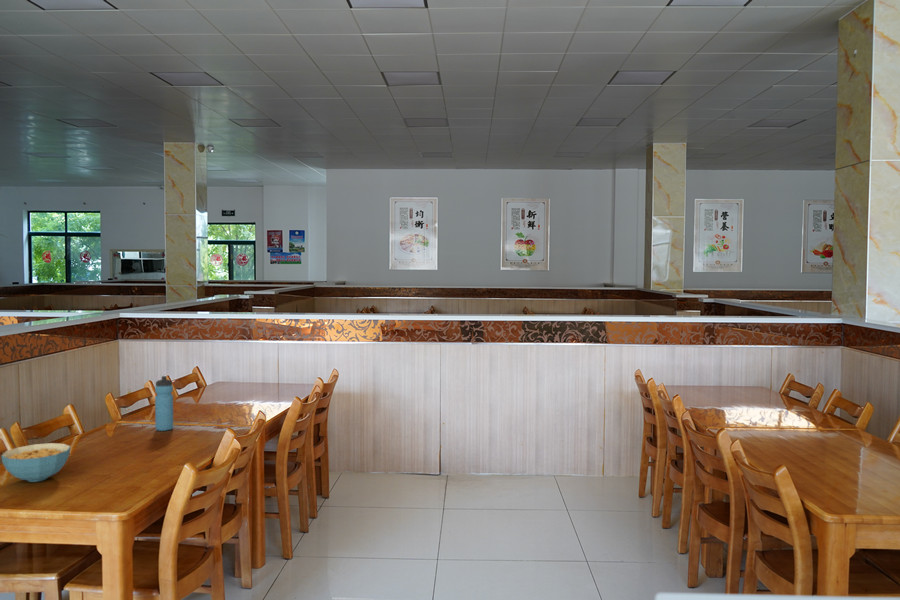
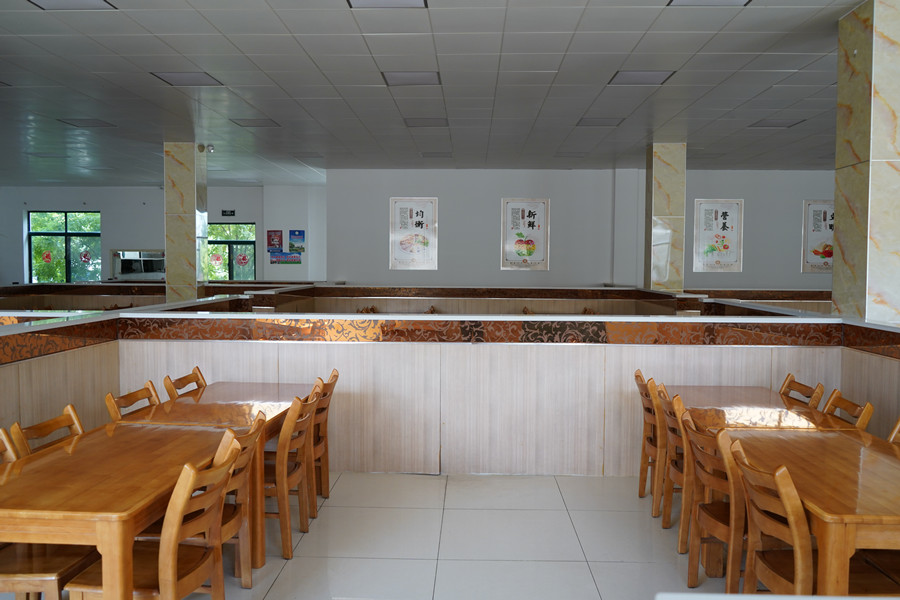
- water bottle [154,375,174,432]
- cereal bowl [0,442,72,483]
